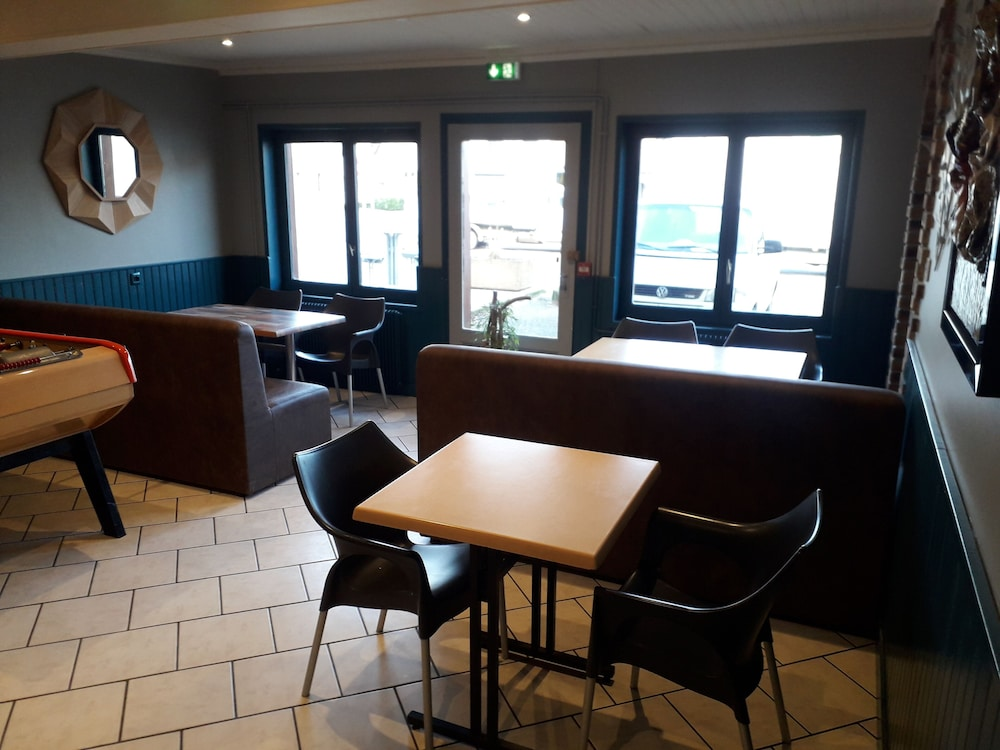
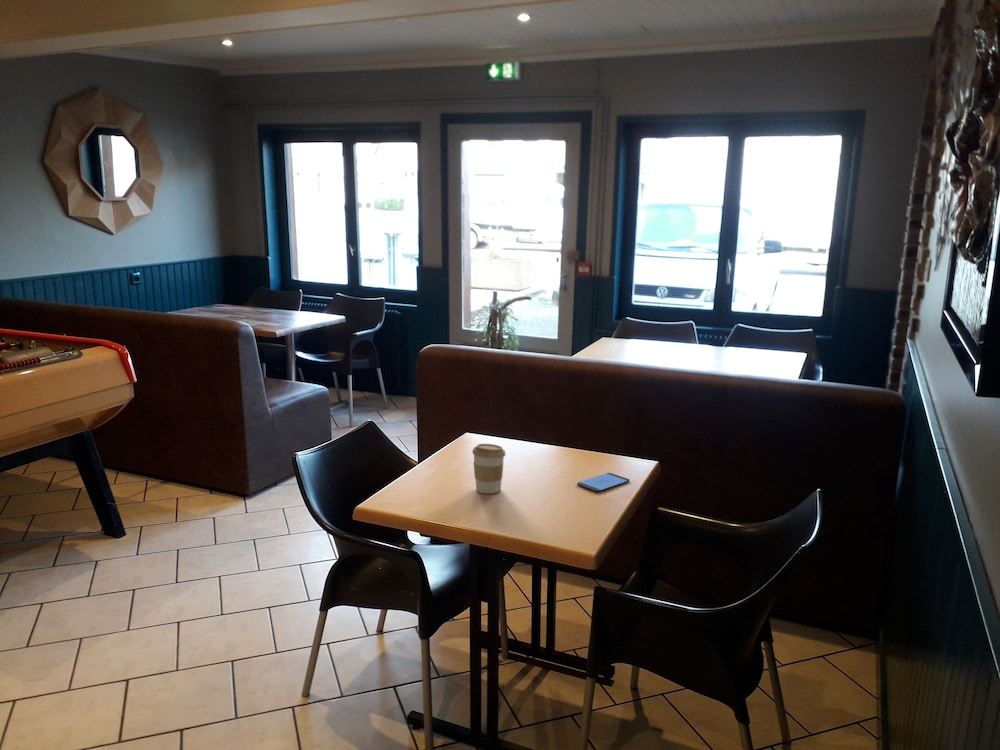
+ smartphone [576,472,630,492]
+ coffee cup [471,443,507,495]
